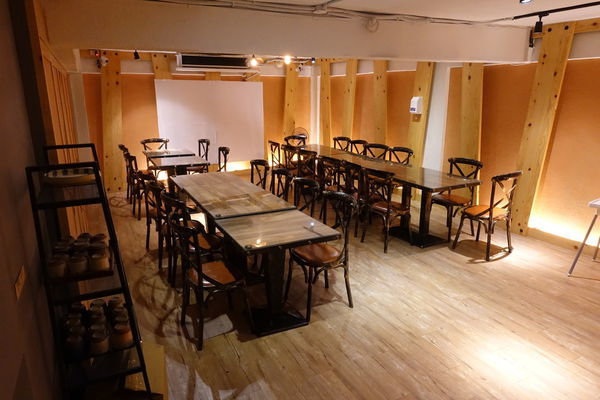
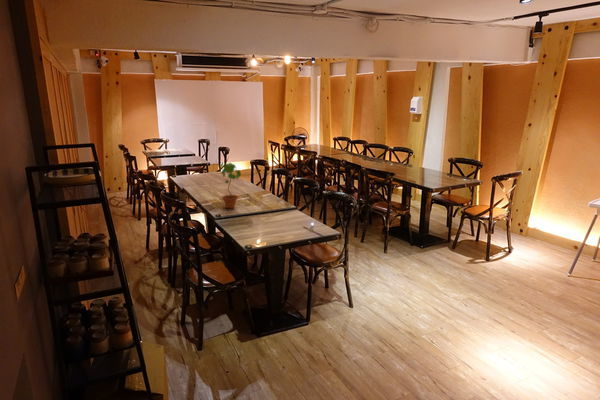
+ potted plant [219,161,242,209]
